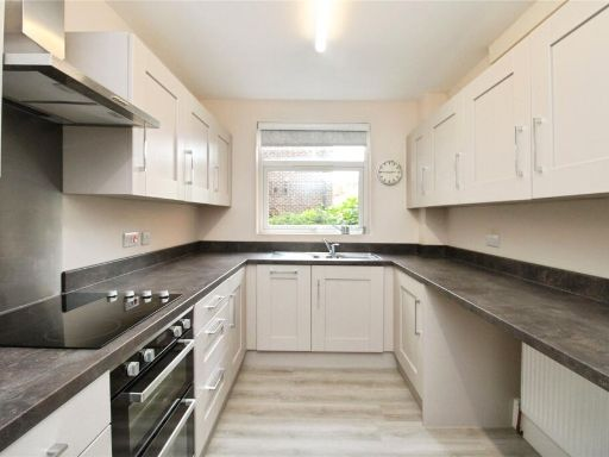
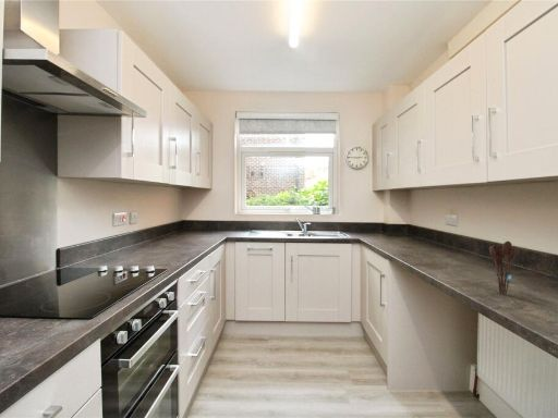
+ utensil holder [488,239,518,295]
